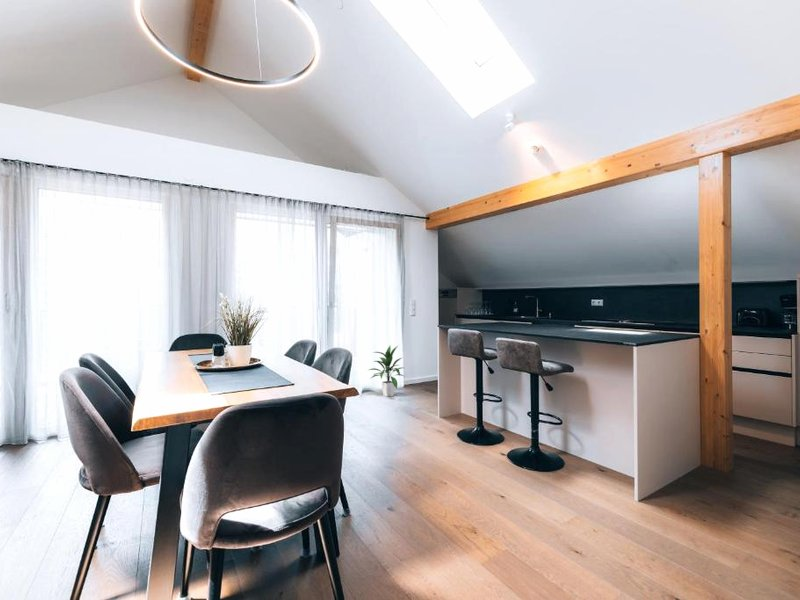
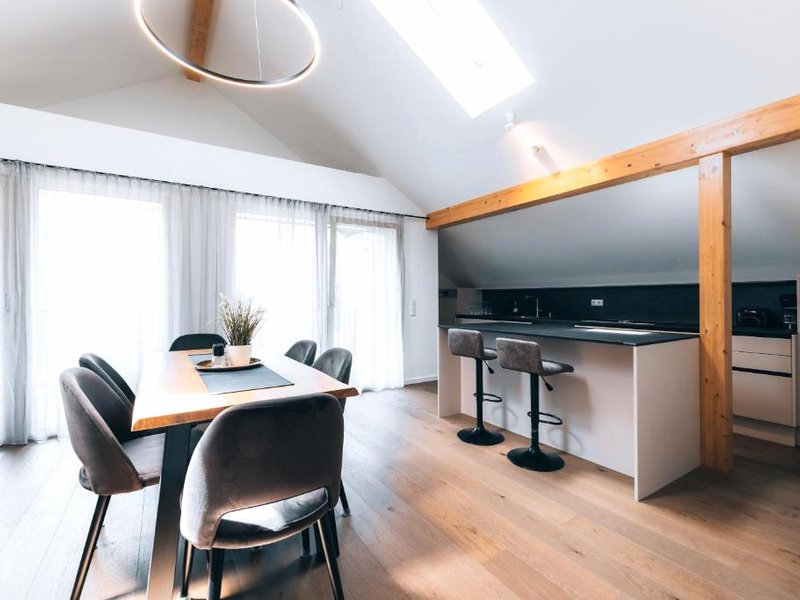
- indoor plant [368,345,406,398]
